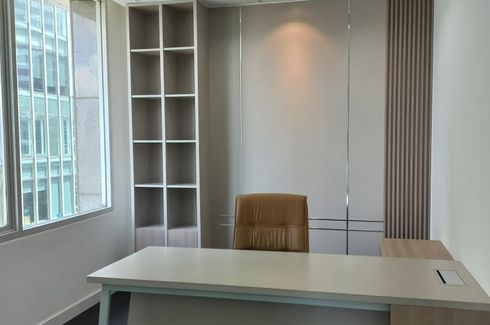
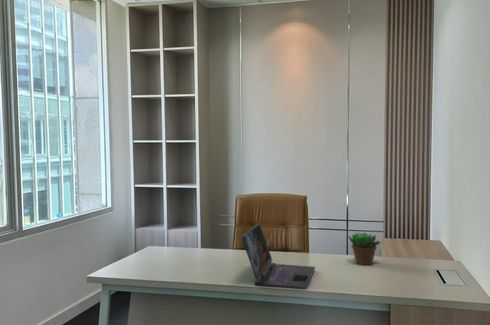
+ succulent plant [347,232,383,266]
+ laptop [240,222,316,290]
